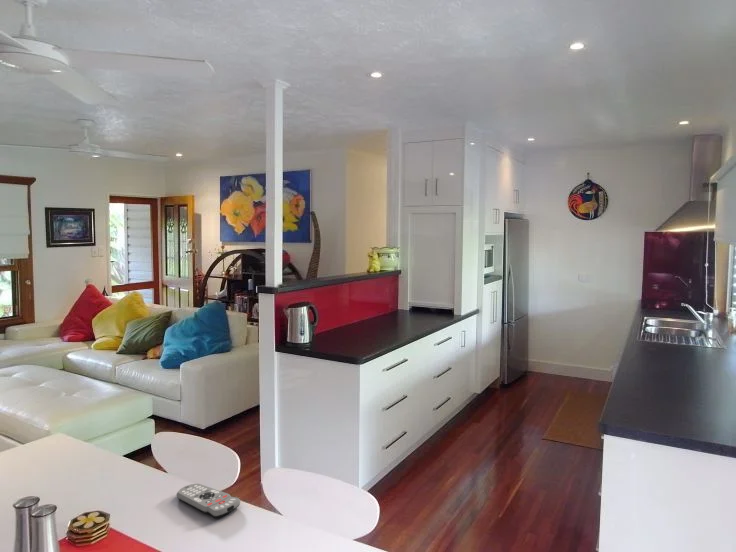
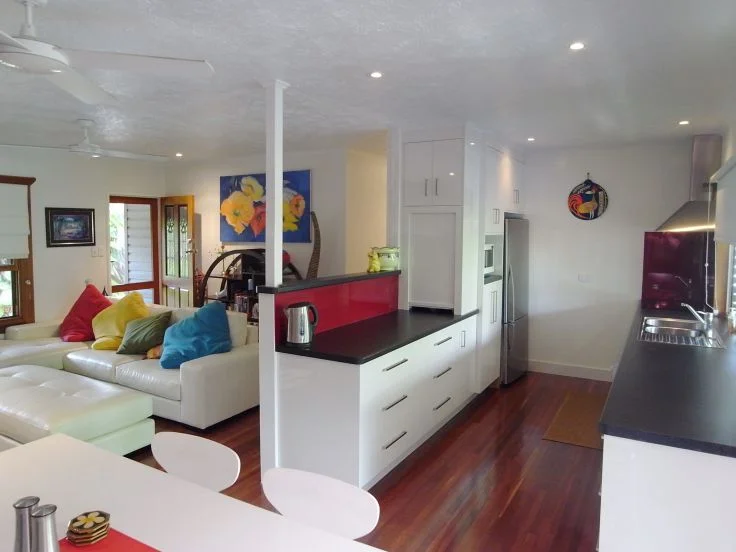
- remote control [176,483,241,518]
